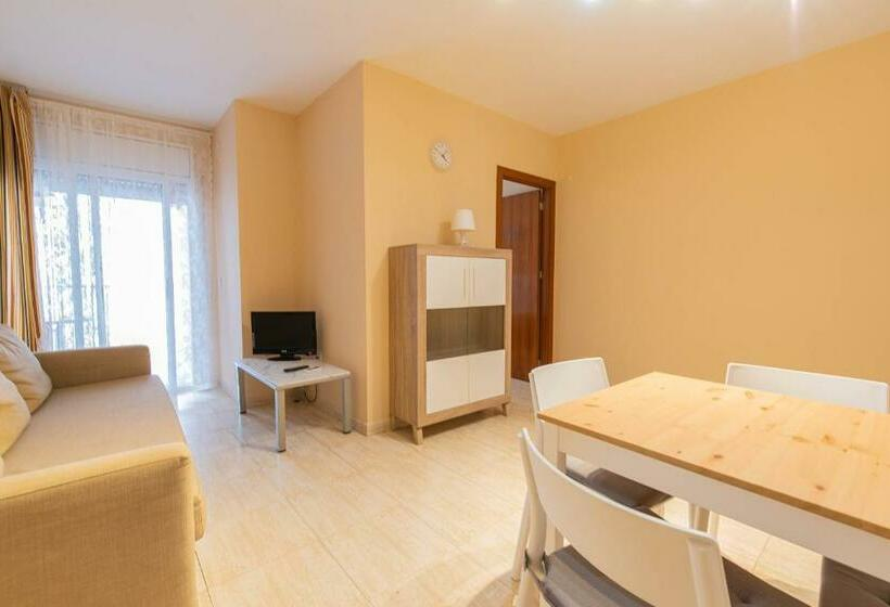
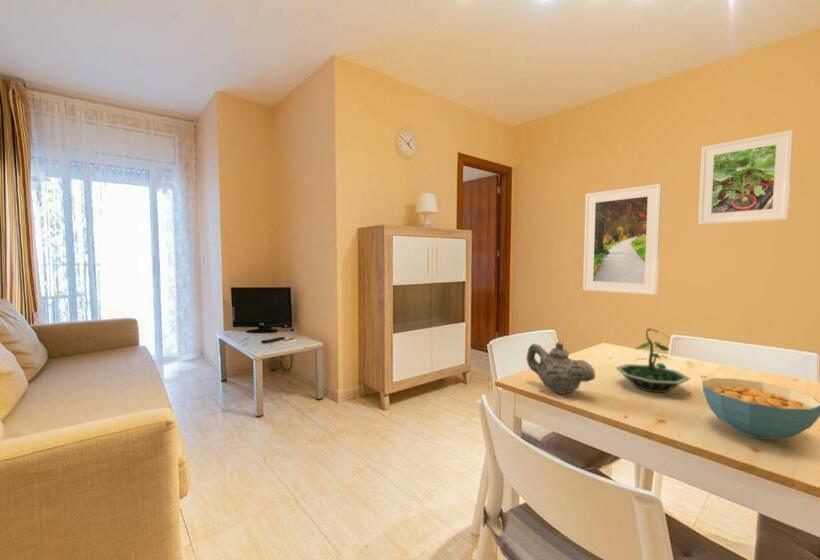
+ cereal bowl [701,377,820,440]
+ terrarium [615,327,691,394]
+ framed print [697,129,794,226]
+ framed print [582,183,663,296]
+ teapot [526,341,596,395]
